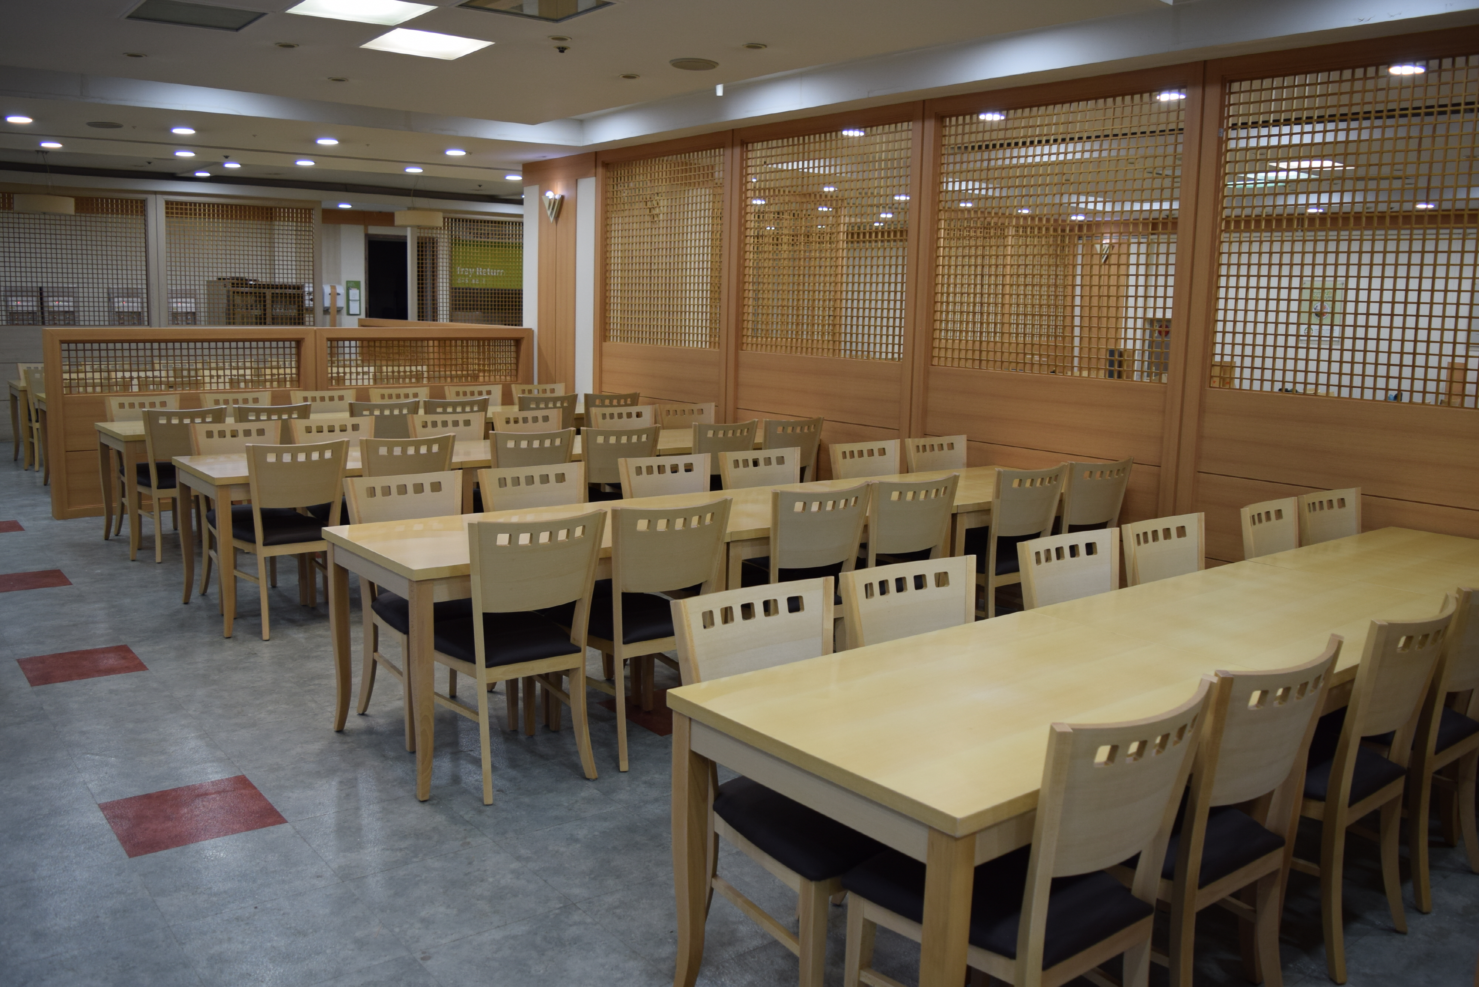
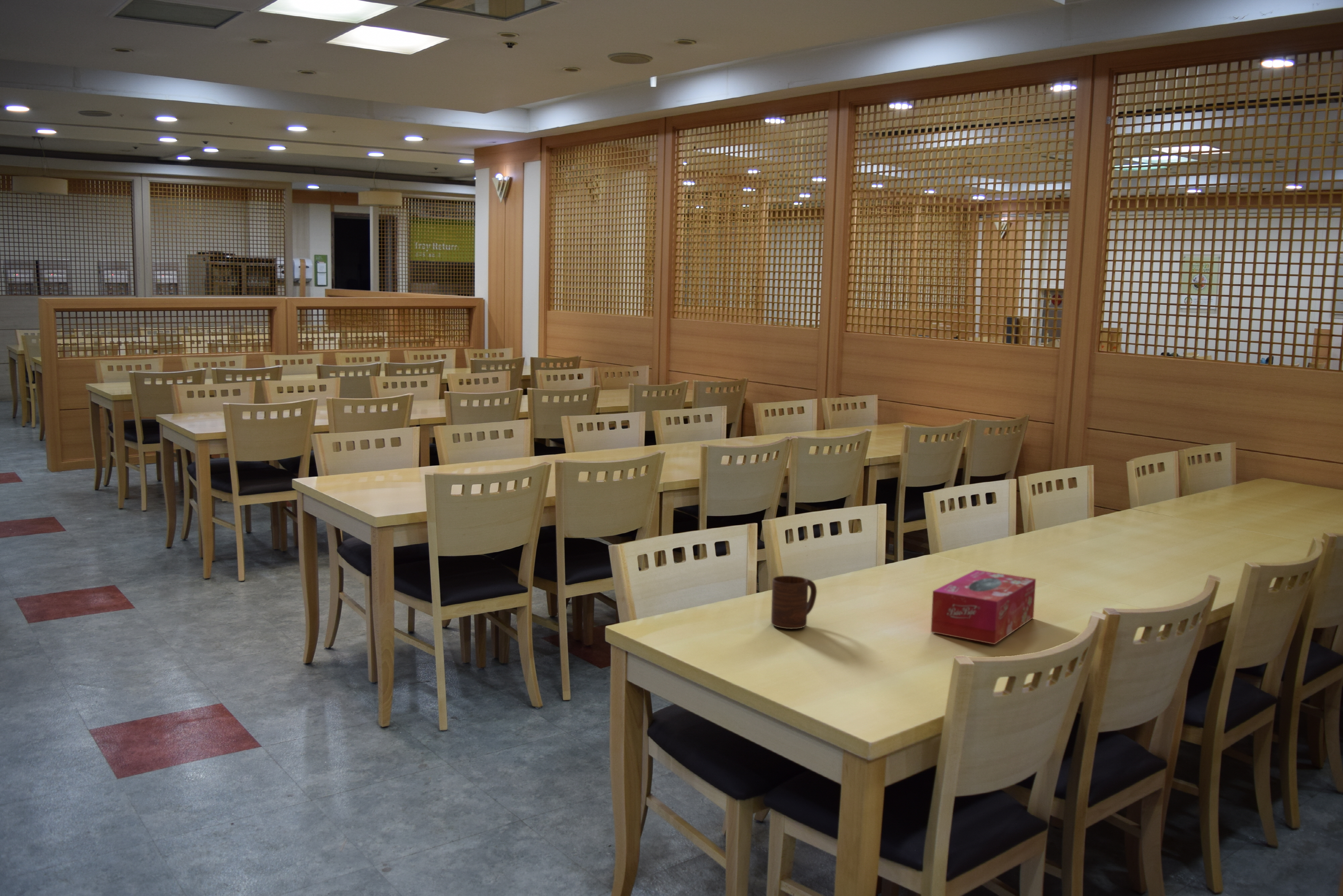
+ tissue box [930,569,1036,645]
+ cup [771,575,817,629]
